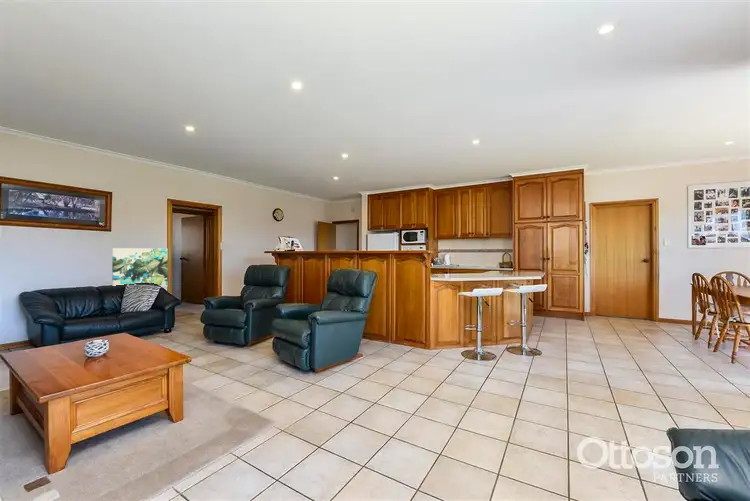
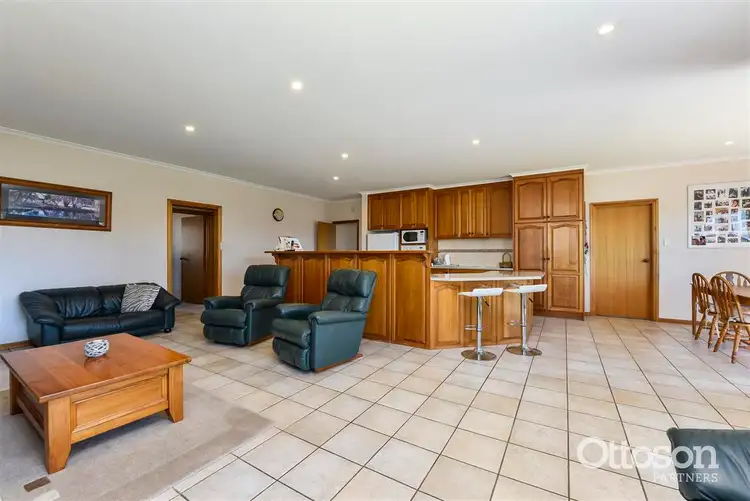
- wall art [111,247,169,288]
